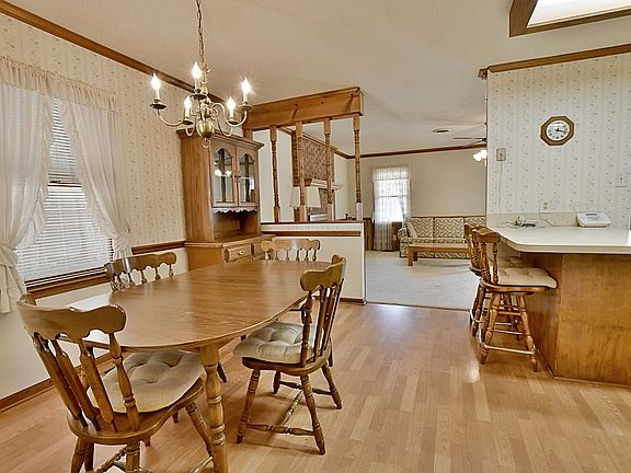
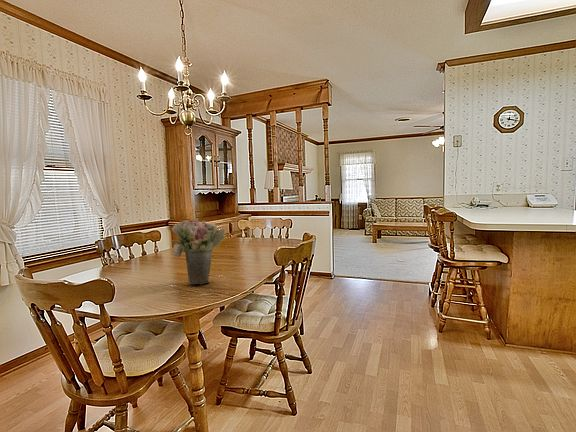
+ flower bouquet [171,217,226,285]
